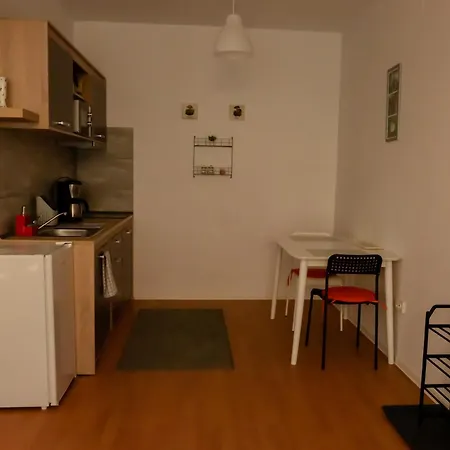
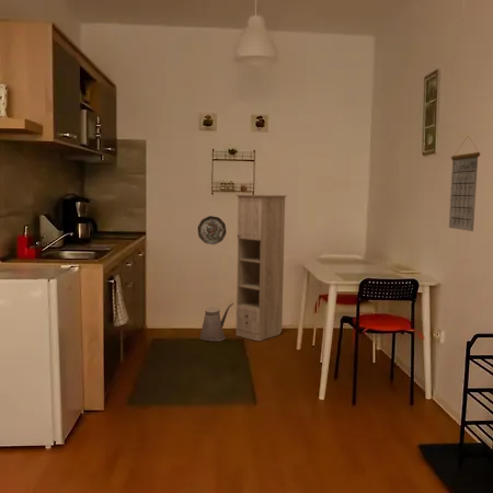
+ calendar [448,135,481,232]
+ decorative plate [196,215,227,245]
+ storage cabinet [234,194,288,342]
+ watering can [198,302,234,342]
